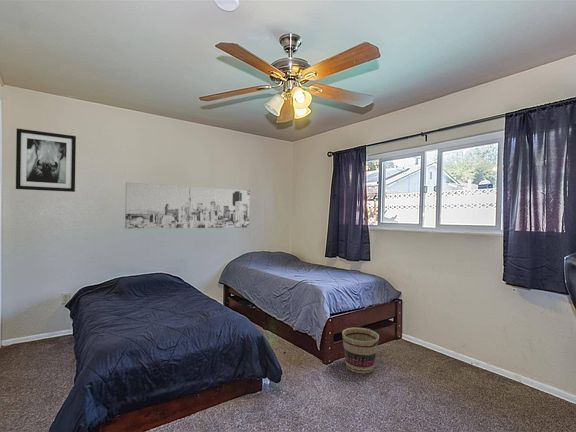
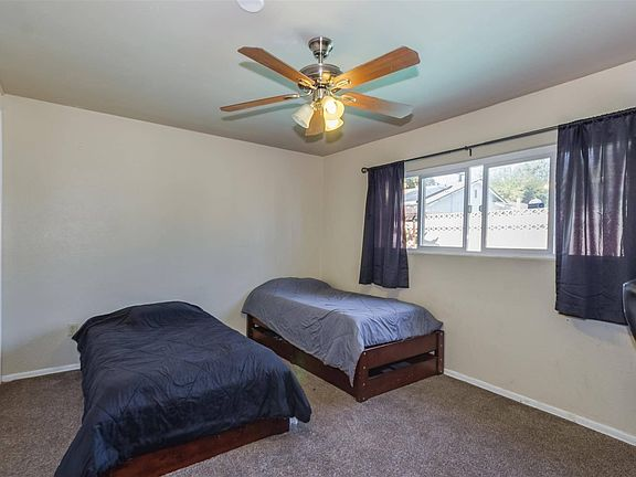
- wall art [15,128,77,193]
- wall art [124,181,251,230]
- basket [341,327,380,375]
